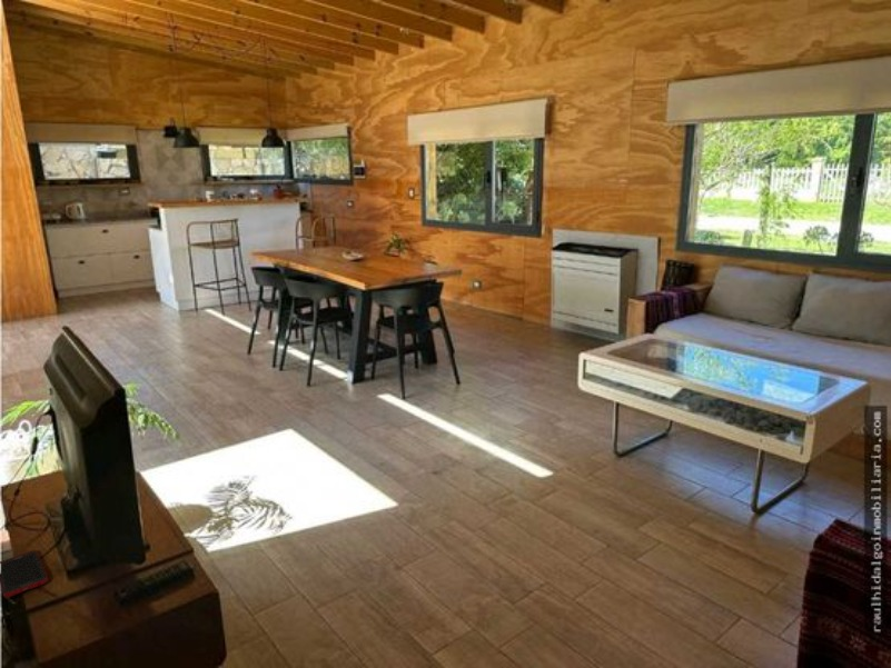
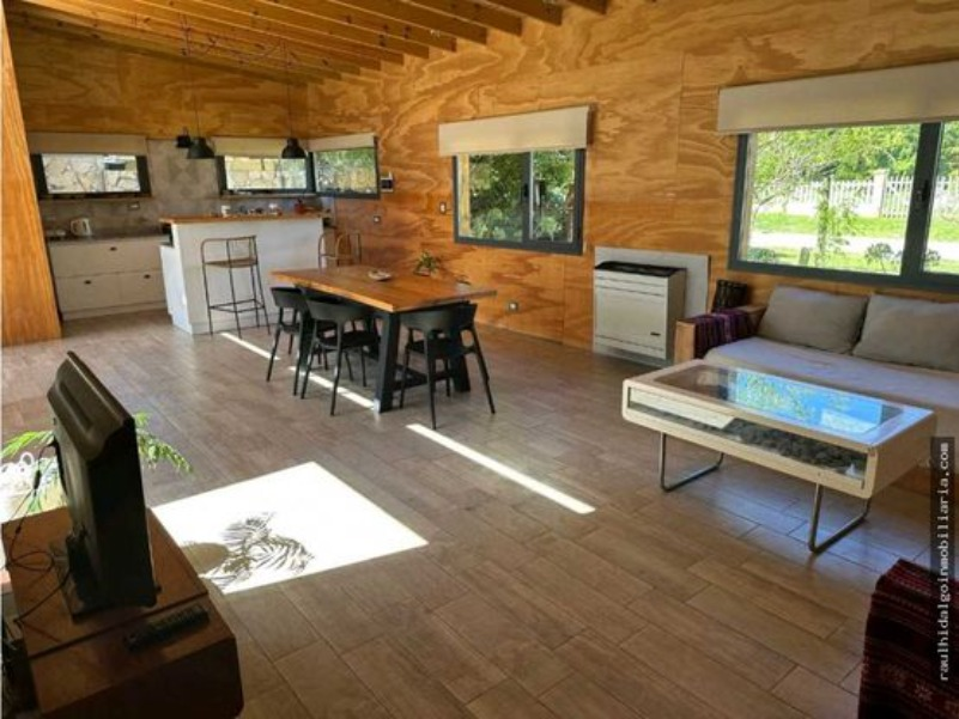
- cell phone [0,549,49,598]
